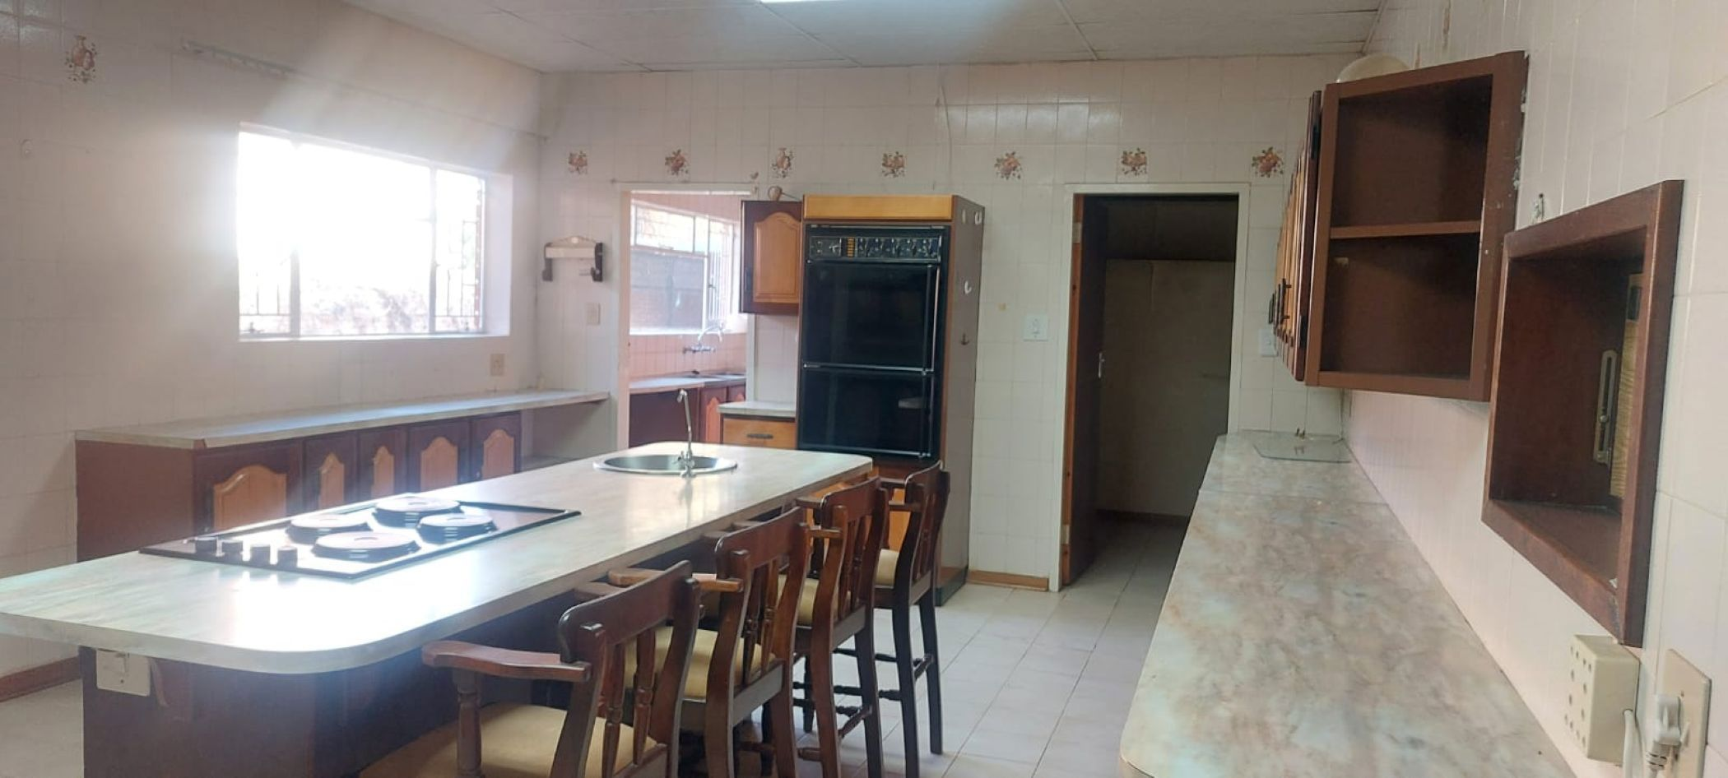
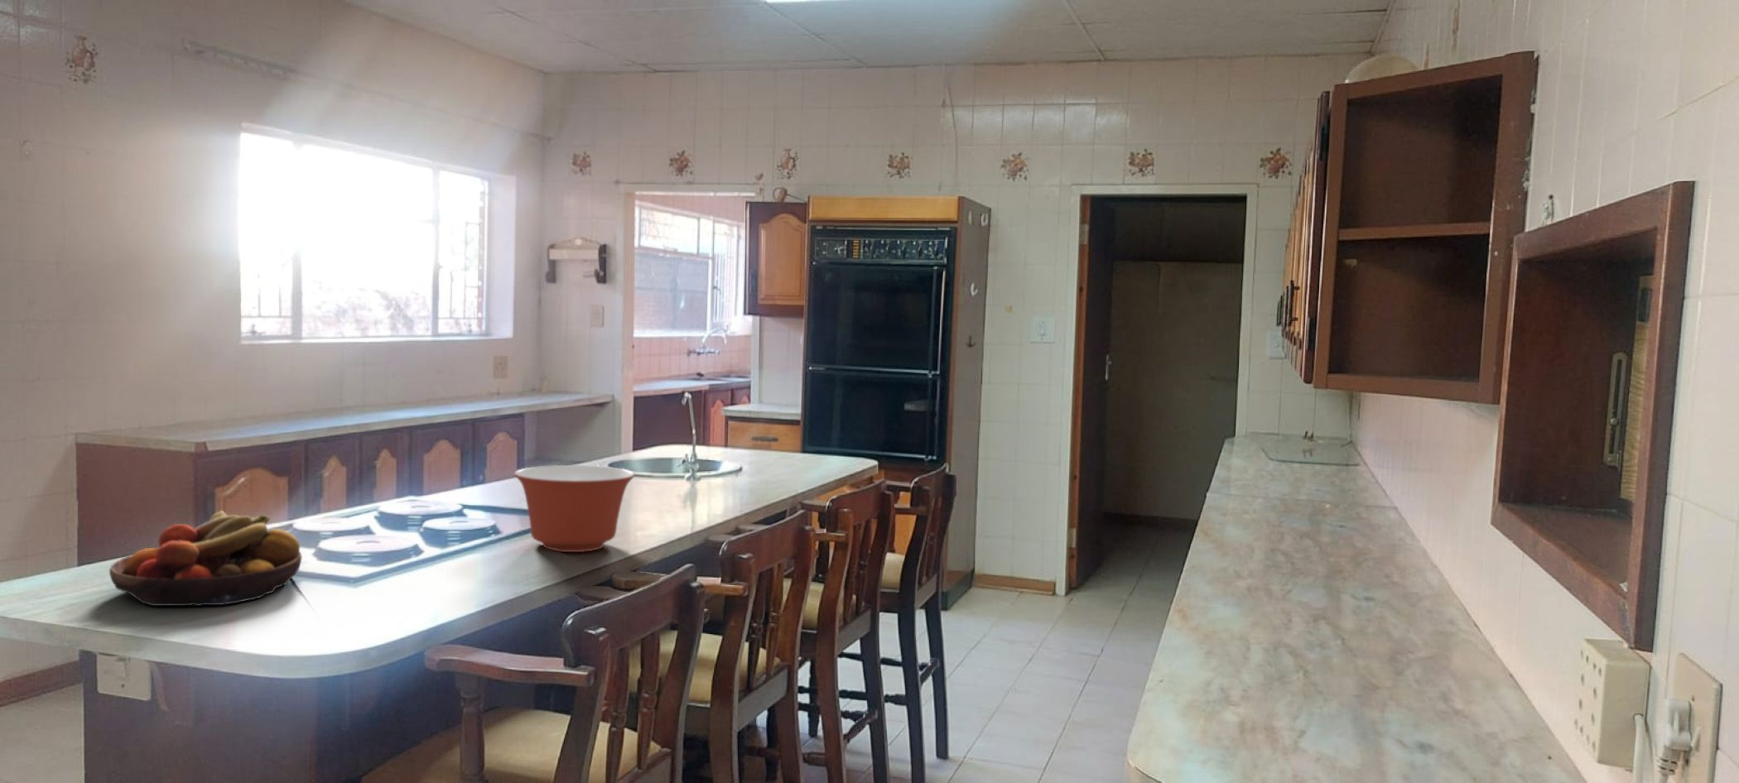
+ mixing bowl [513,465,635,553]
+ fruit bowl [109,510,303,607]
